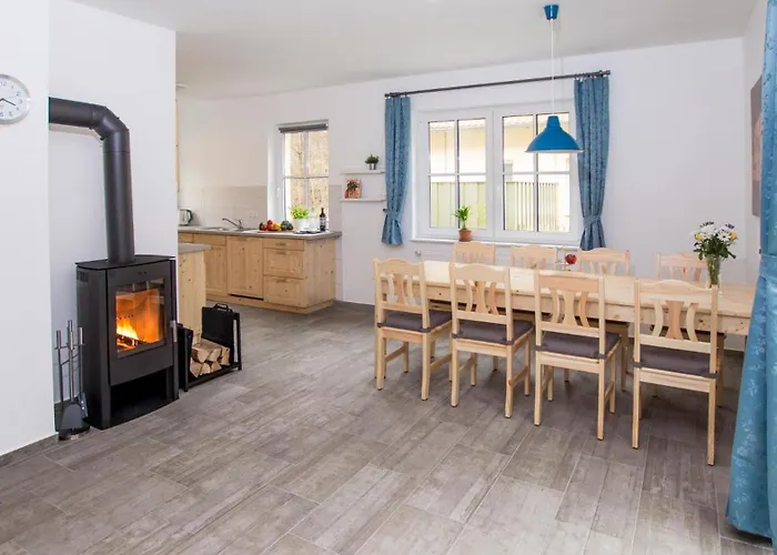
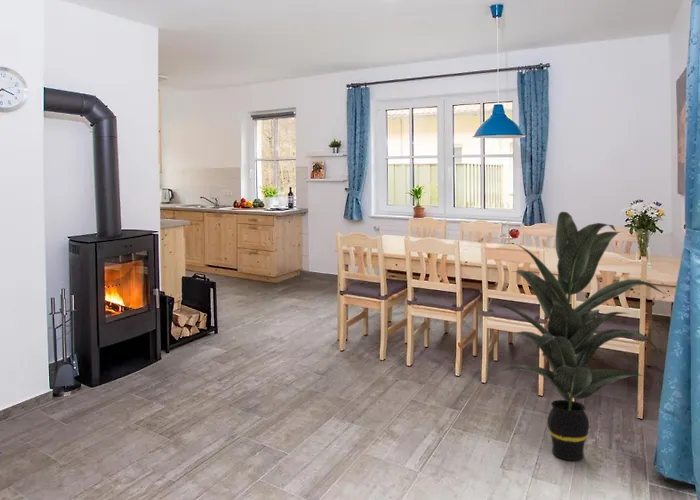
+ indoor plant [497,211,666,461]
